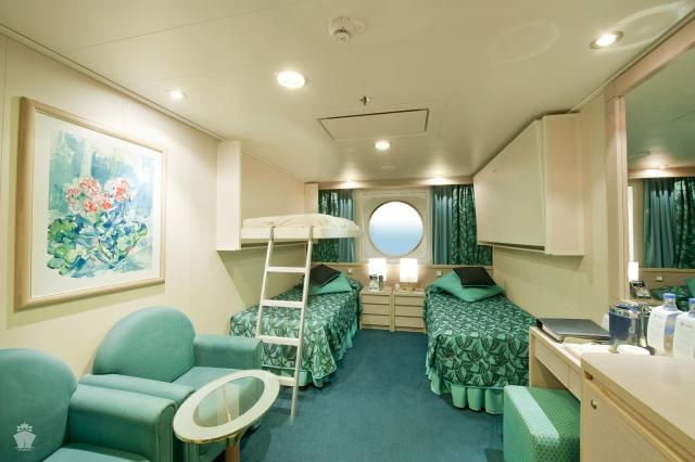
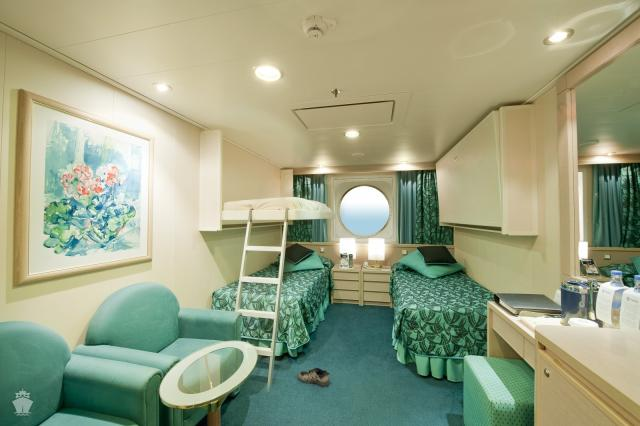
+ shoe [297,367,331,388]
